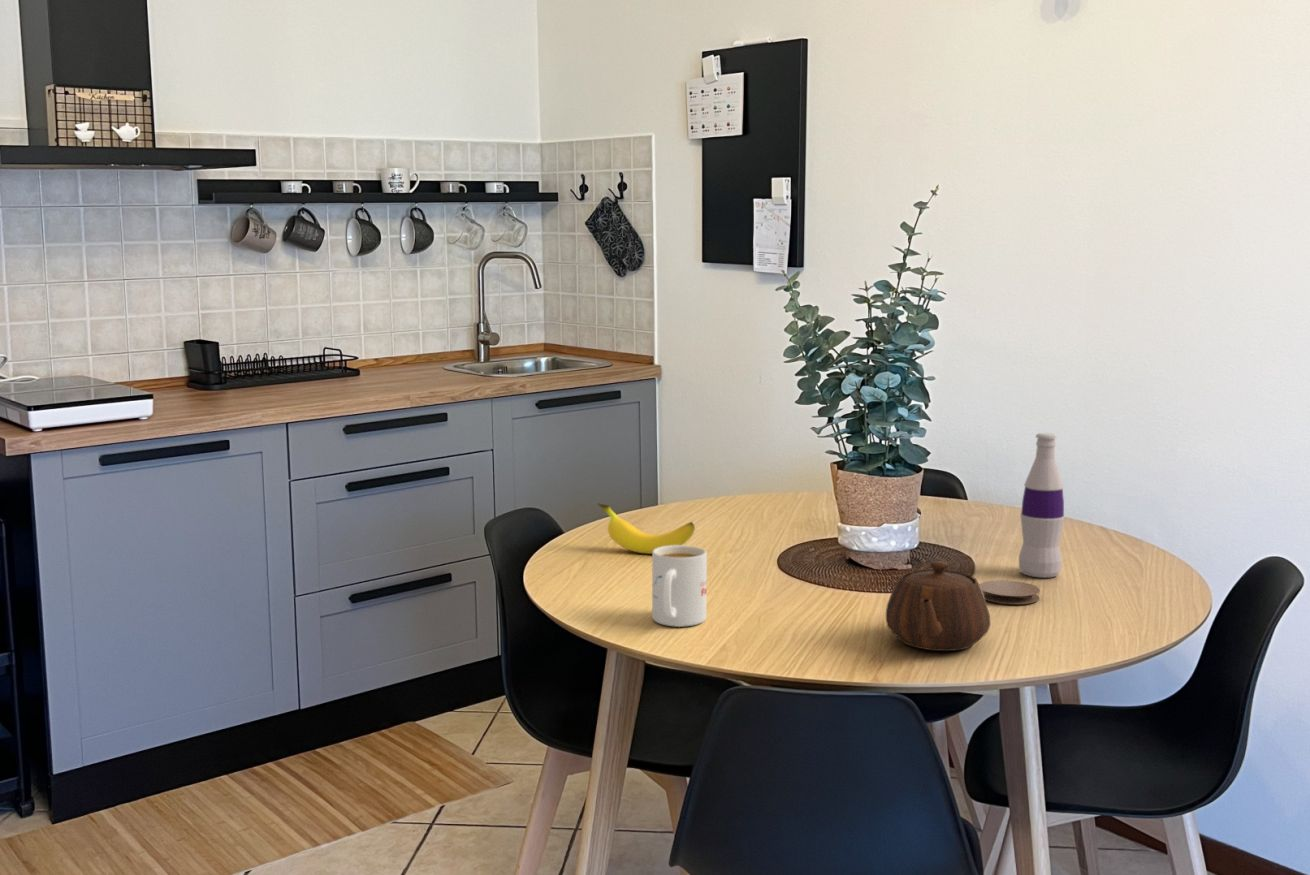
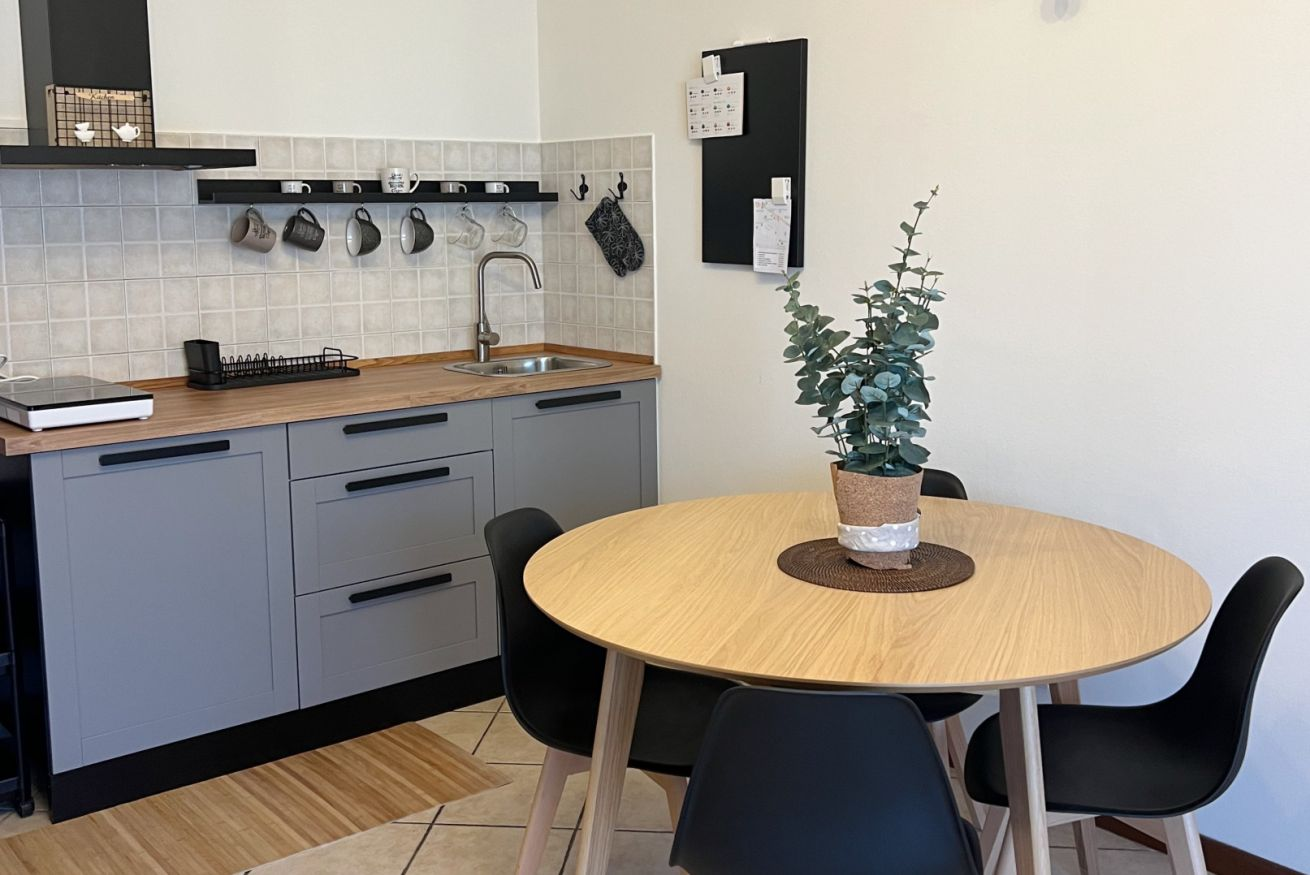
- banana [597,503,696,555]
- coaster [979,579,1041,605]
- bottle [1018,432,1066,578]
- teapot [885,560,991,652]
- mug [651,544,708,628]
